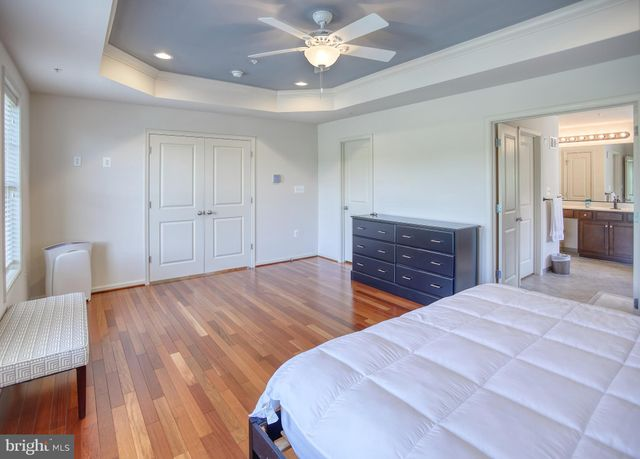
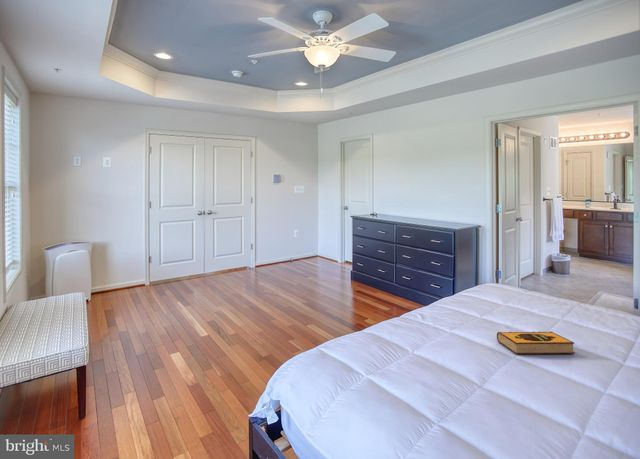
+ hardback book [496,330,576,355]
